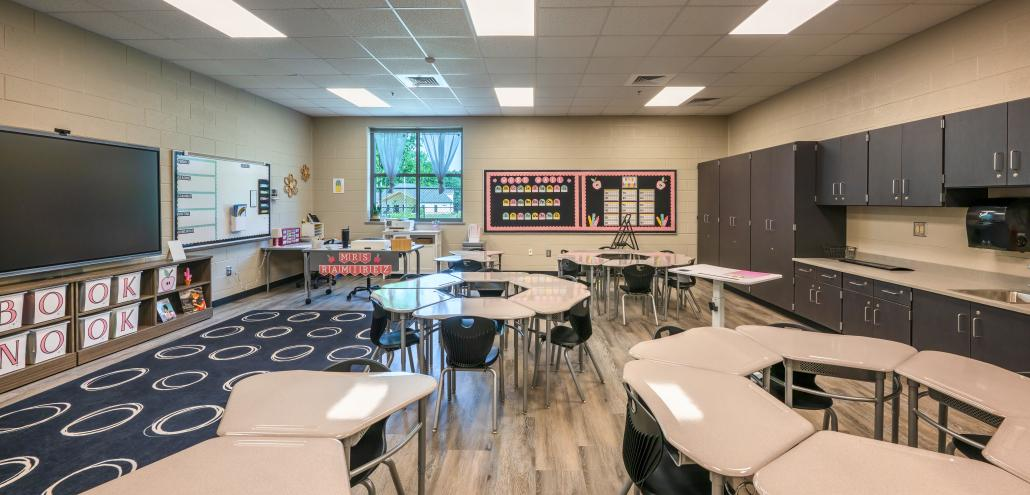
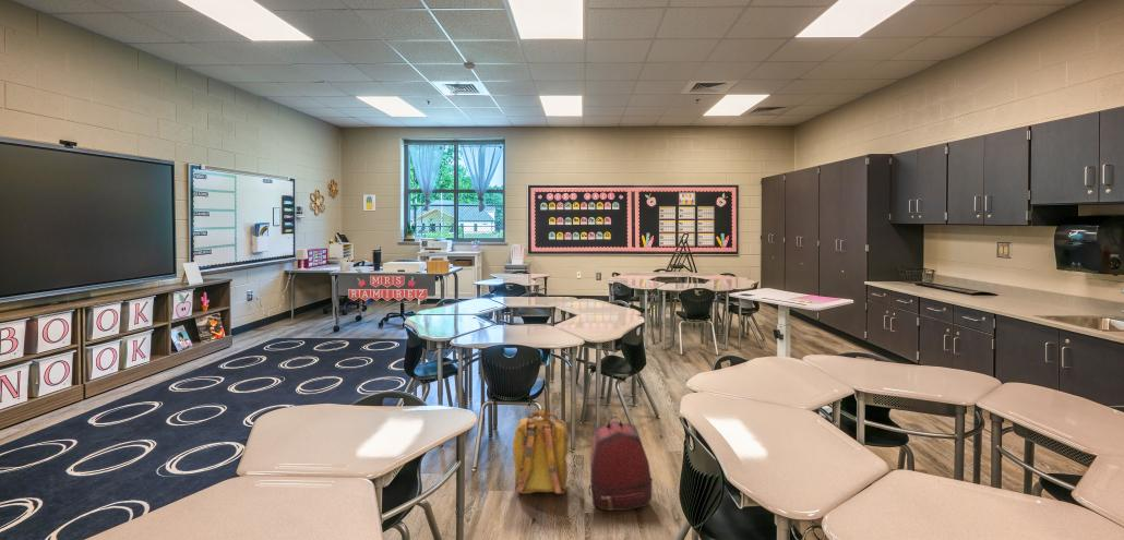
+ backpack [588,416,654,512]
+ backpack [512,408,570,495]
